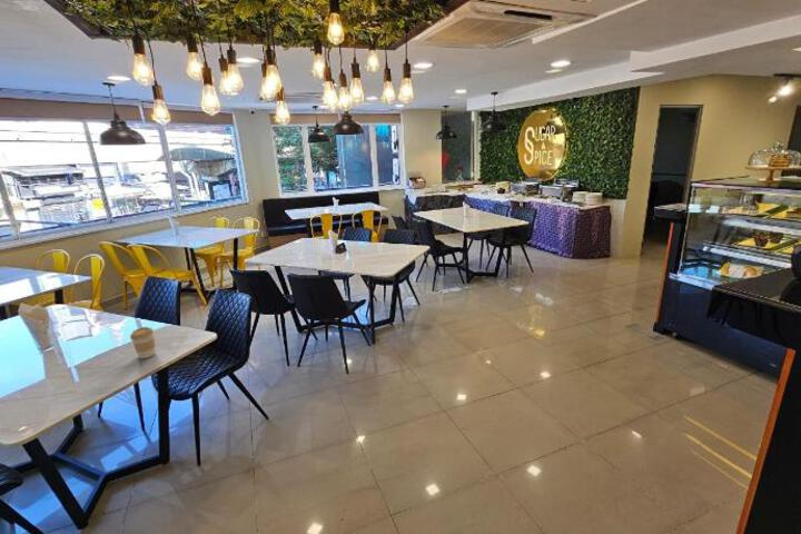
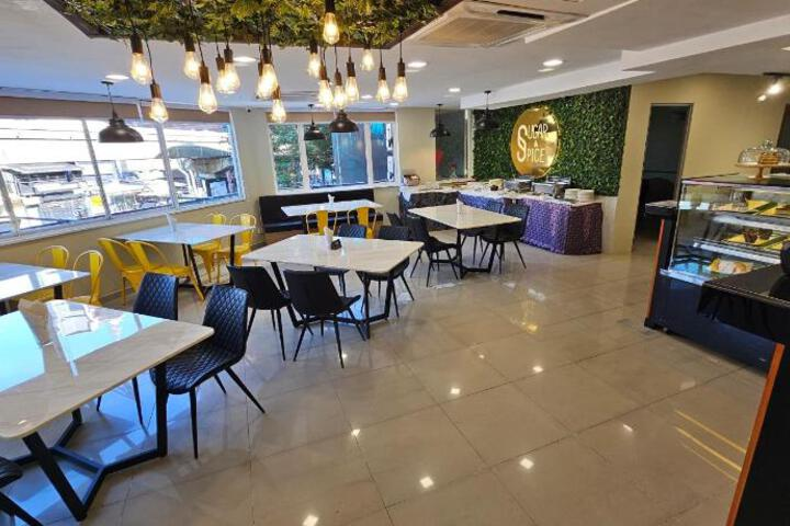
- coffee cup [129,326,157,359]
